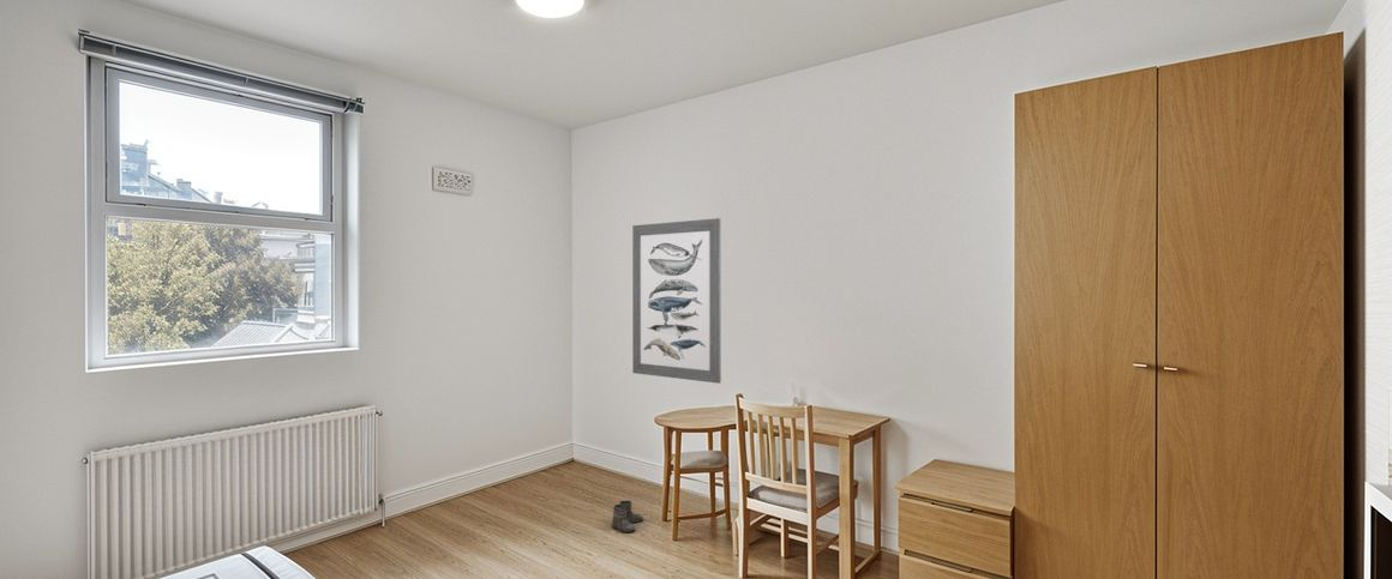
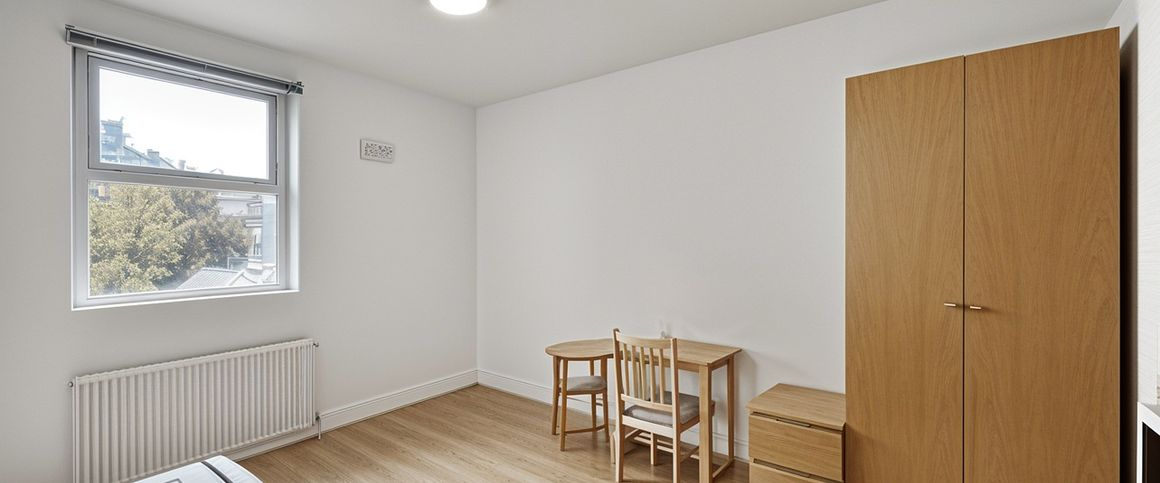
- wall art [631,217,722,385]
- boots [611,499,644,533]
